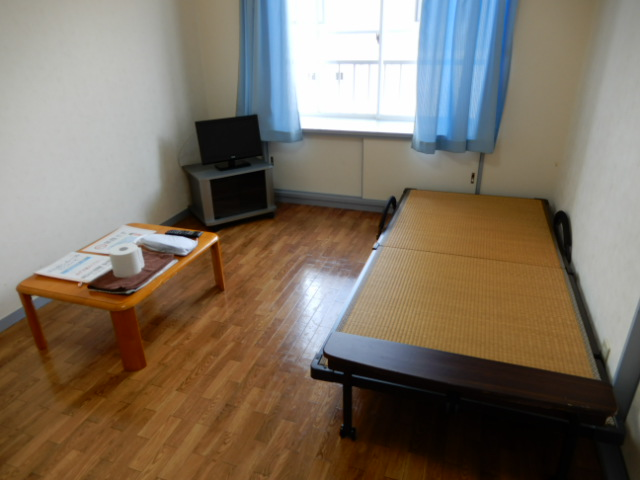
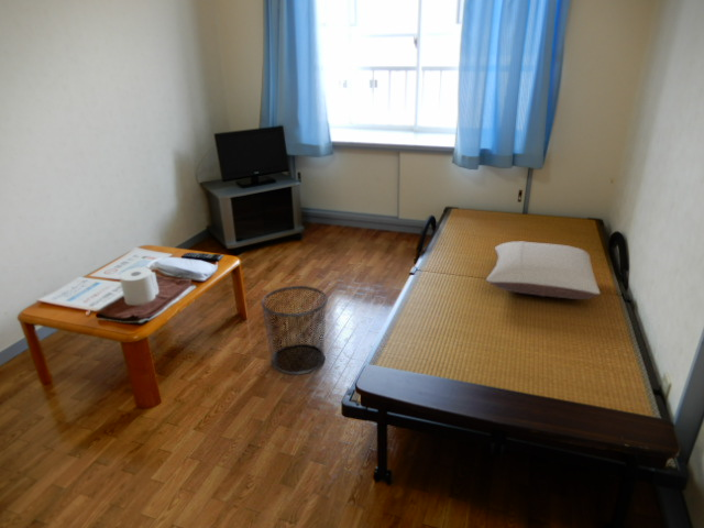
+ pillow [485,240,602,300]
+ waste bin [261,285,329,375]
